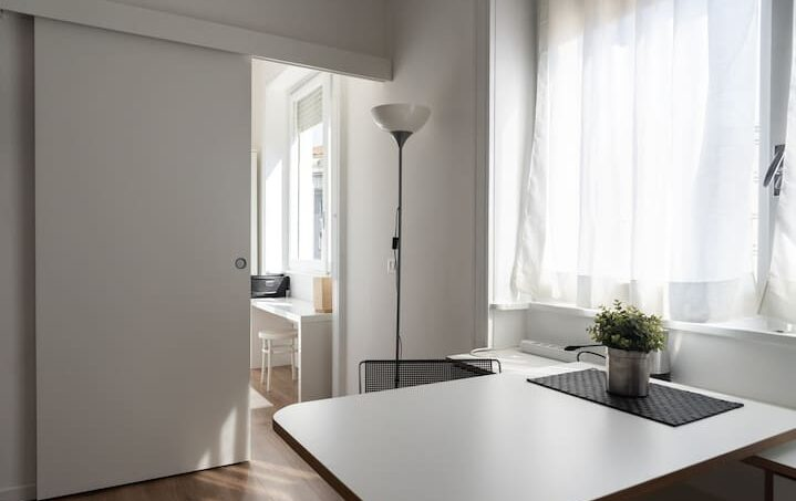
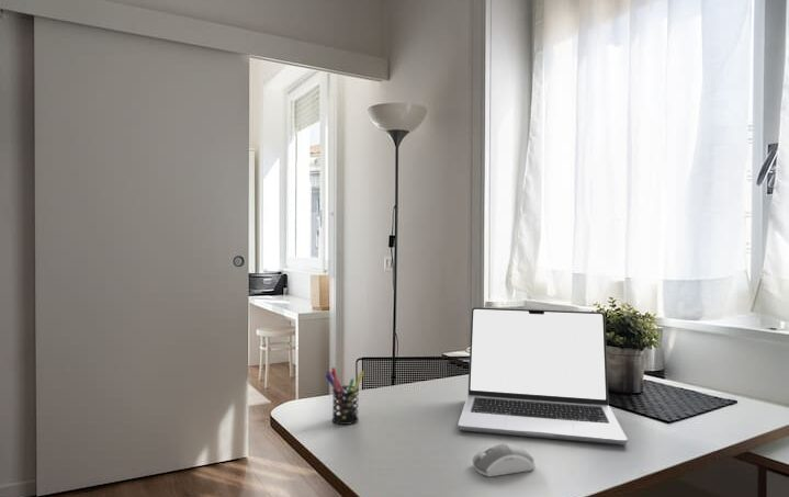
+ pen holder [325,366,365,426]
+ computer mouse [471,442,536,477]
+ laptop [457,306,628,445]
